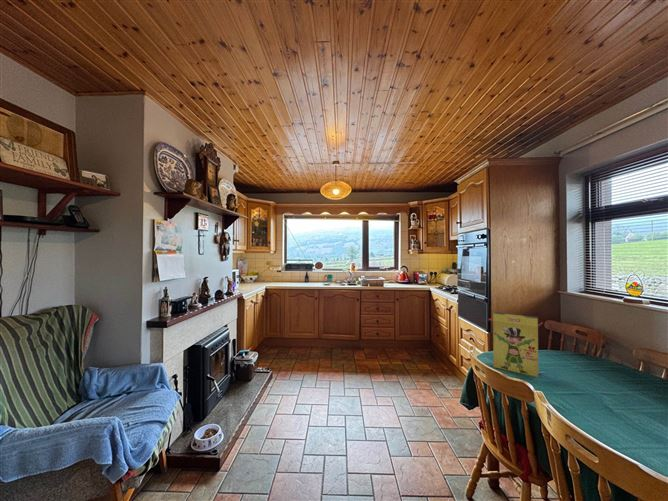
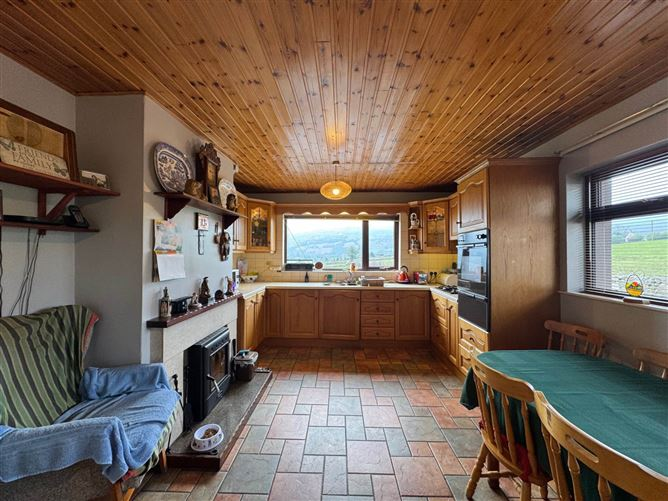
- cereal box [487,311,544,378]
